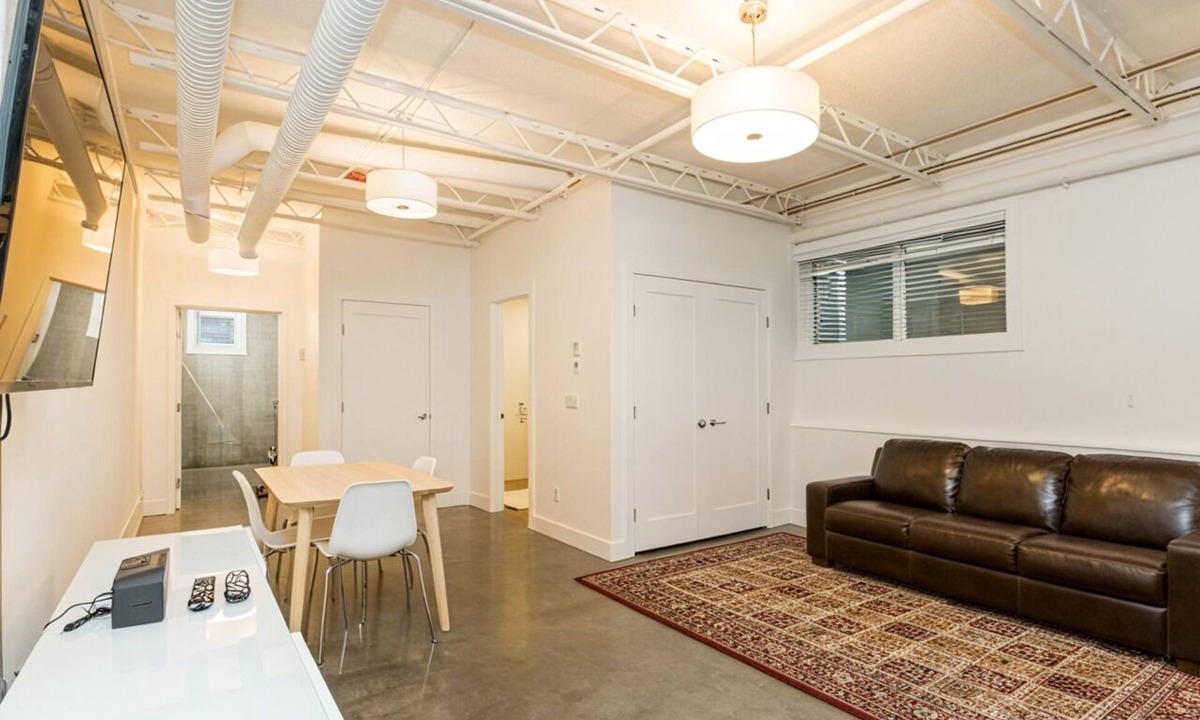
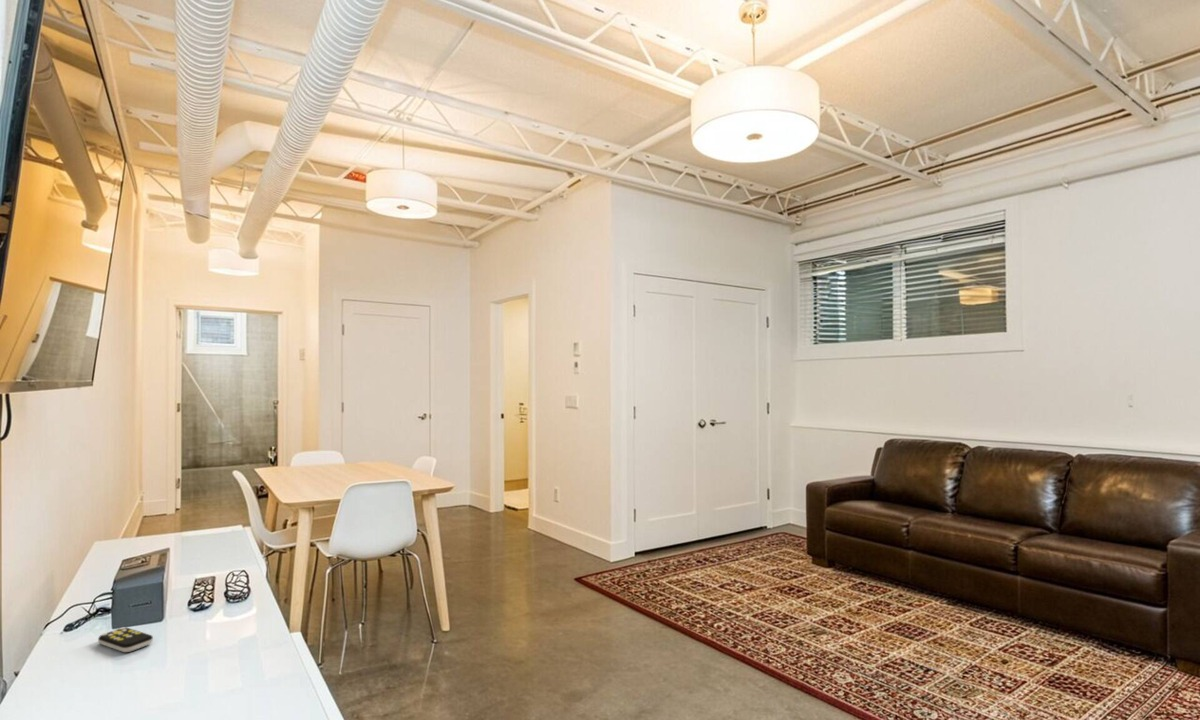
+ remote control [97,626,154,653]
